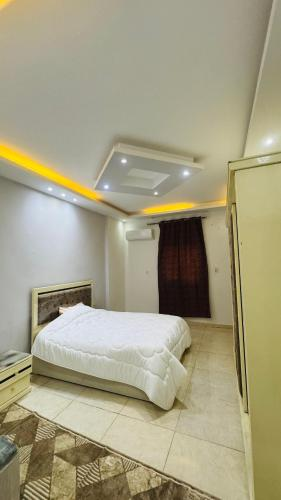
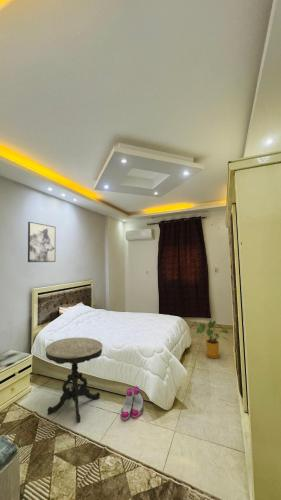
+ boots [120,385,145,422]
+ wall art [27,221,56,263]
+ side table [44,337,104,424]
+ house plant [190,319,230,359]
